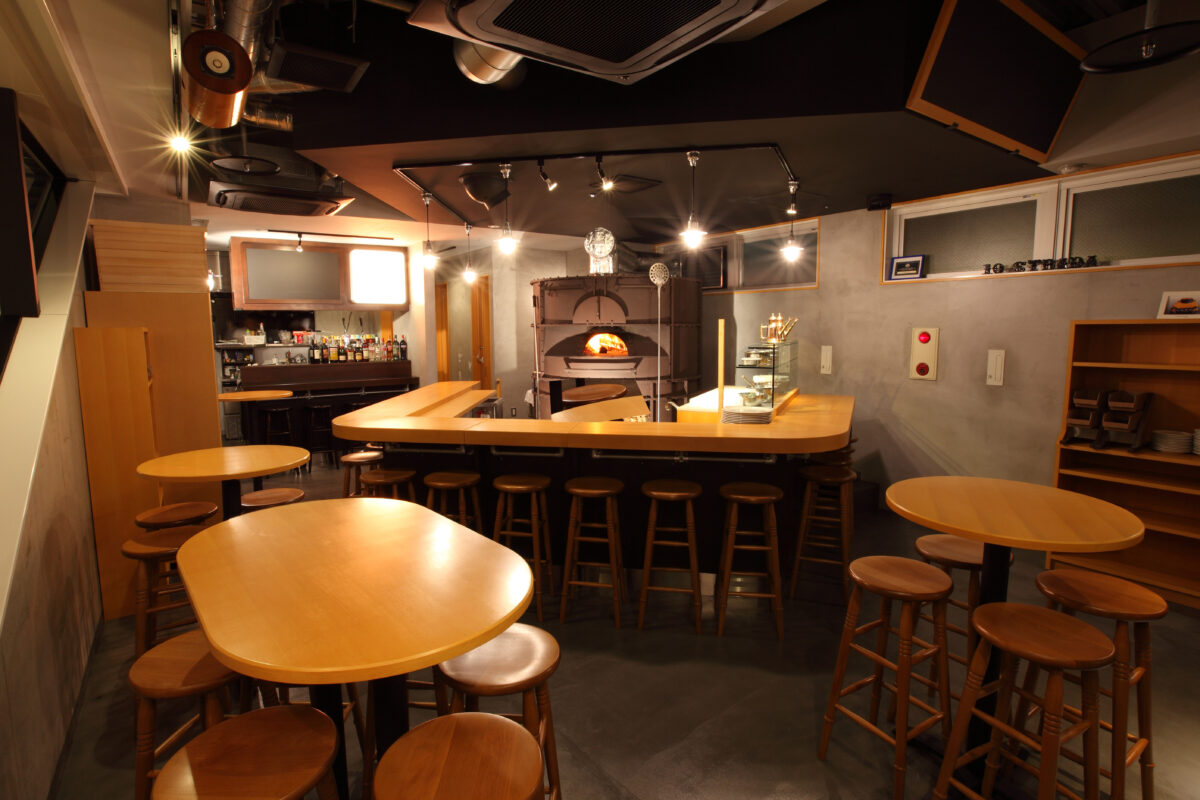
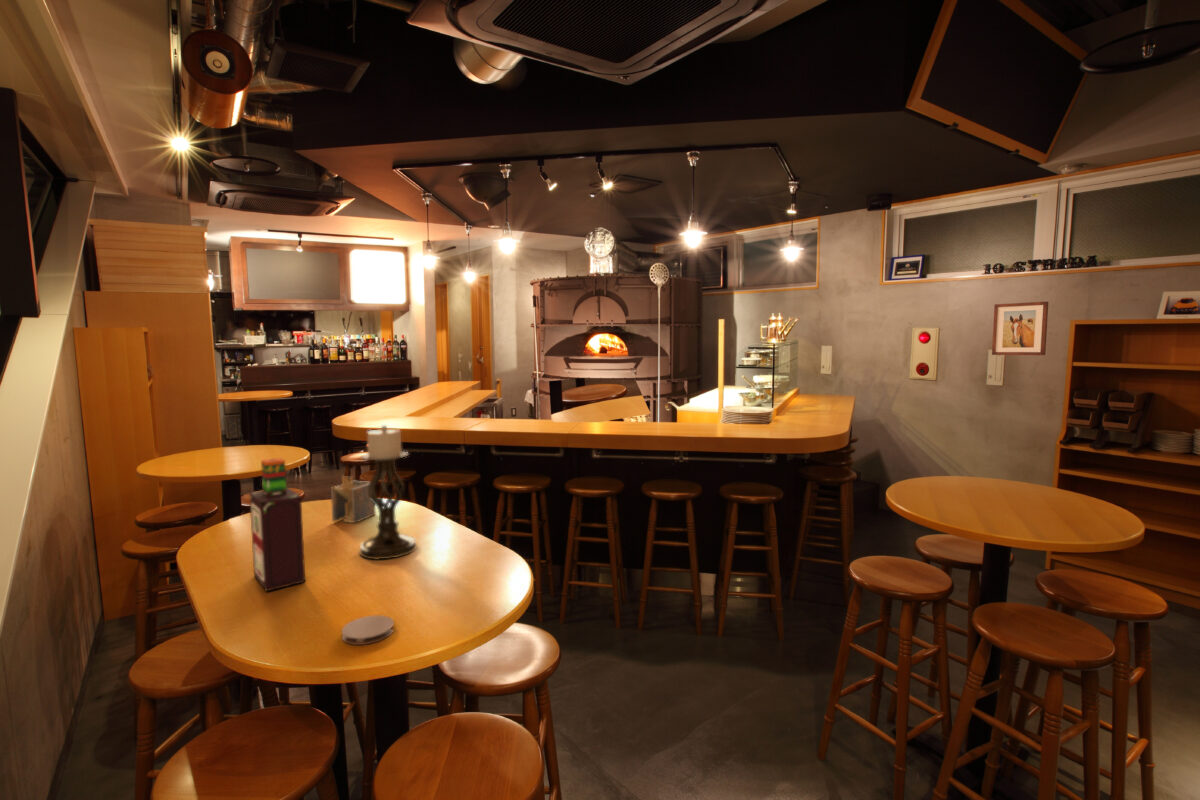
+ bottle [248,457,306,592]
+ candle holder [358,425,418,561]
+ wall art [991,301,1049,356]
+ coaster [341,614,395,646]
+ napkin holder [330,475,377,524]
